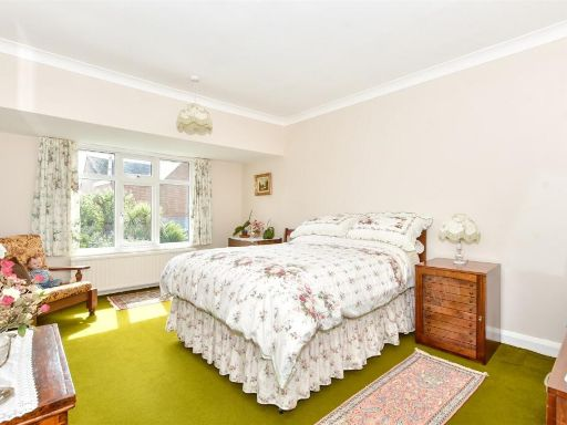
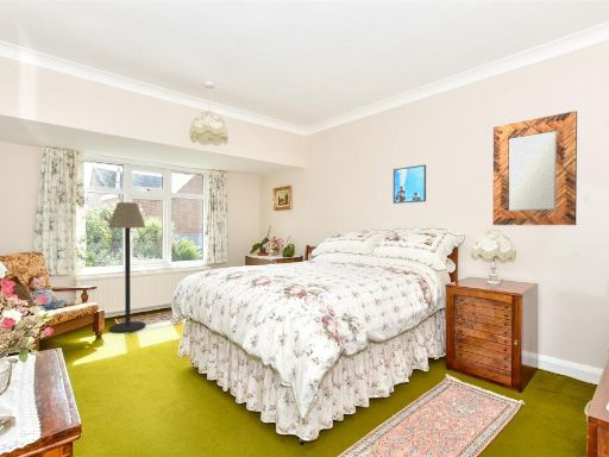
+ floor lamp [107,201,146,334]
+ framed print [393,163,427,205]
+ home mirror [492,109,578,226]
